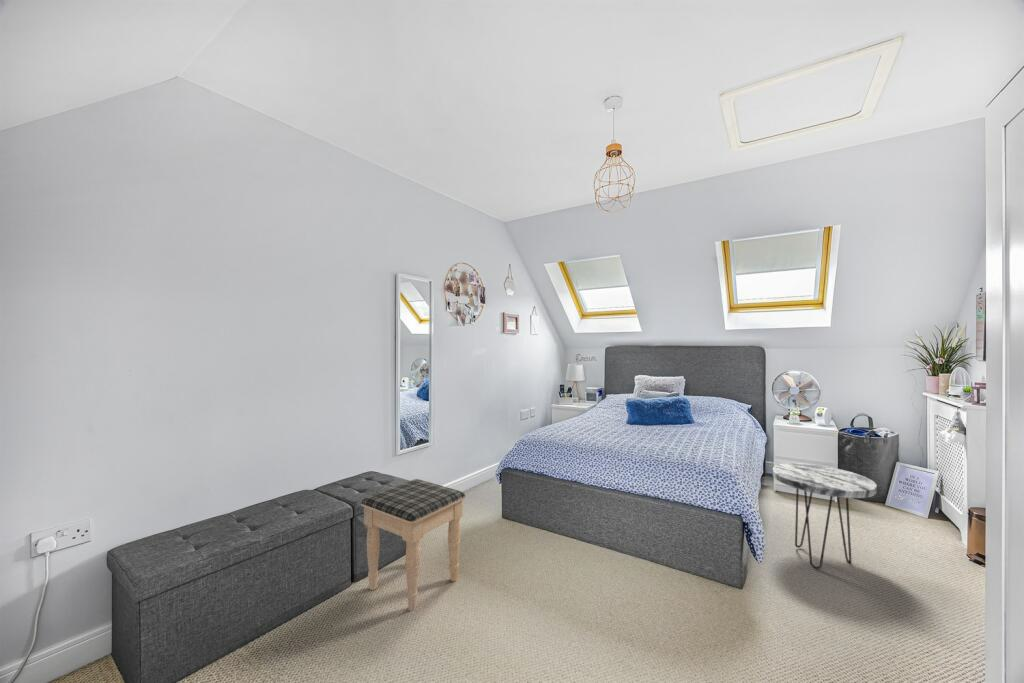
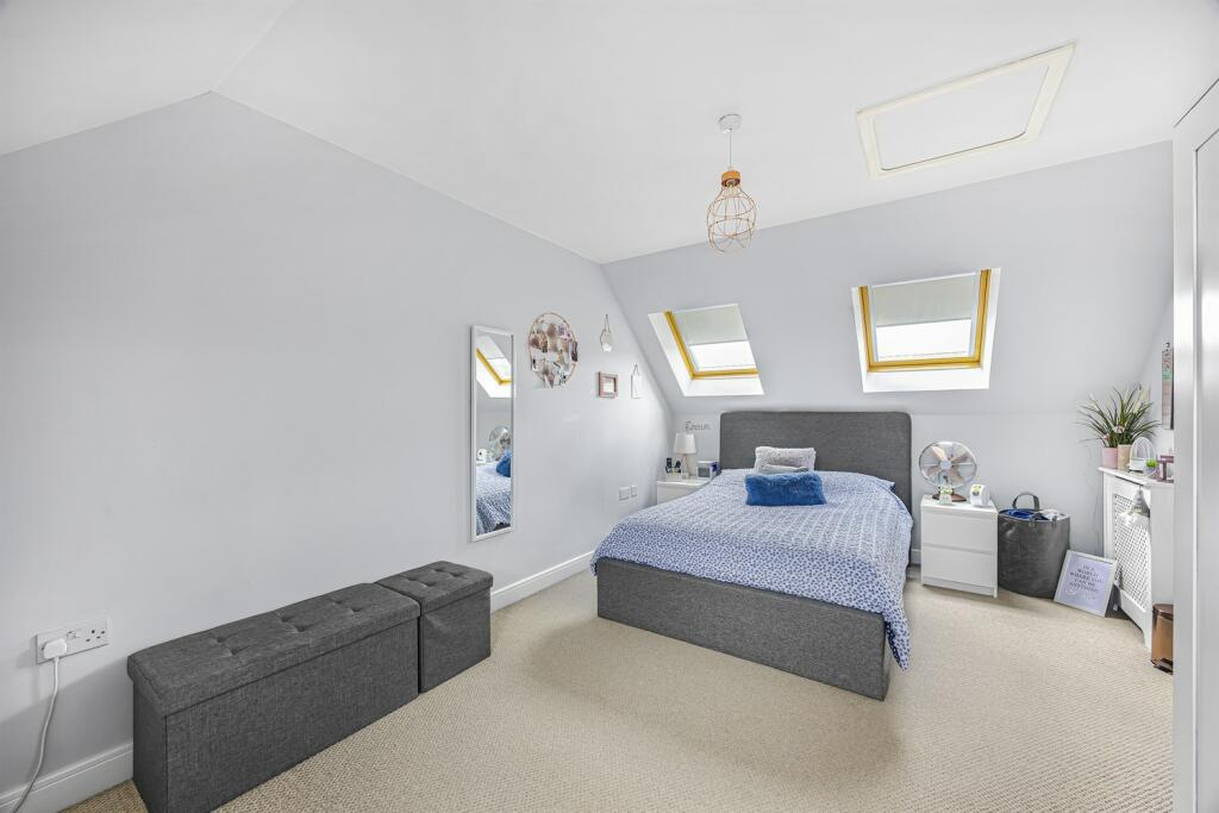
- footstool [360,478,467,612]
- side table [772,462,878,570]
